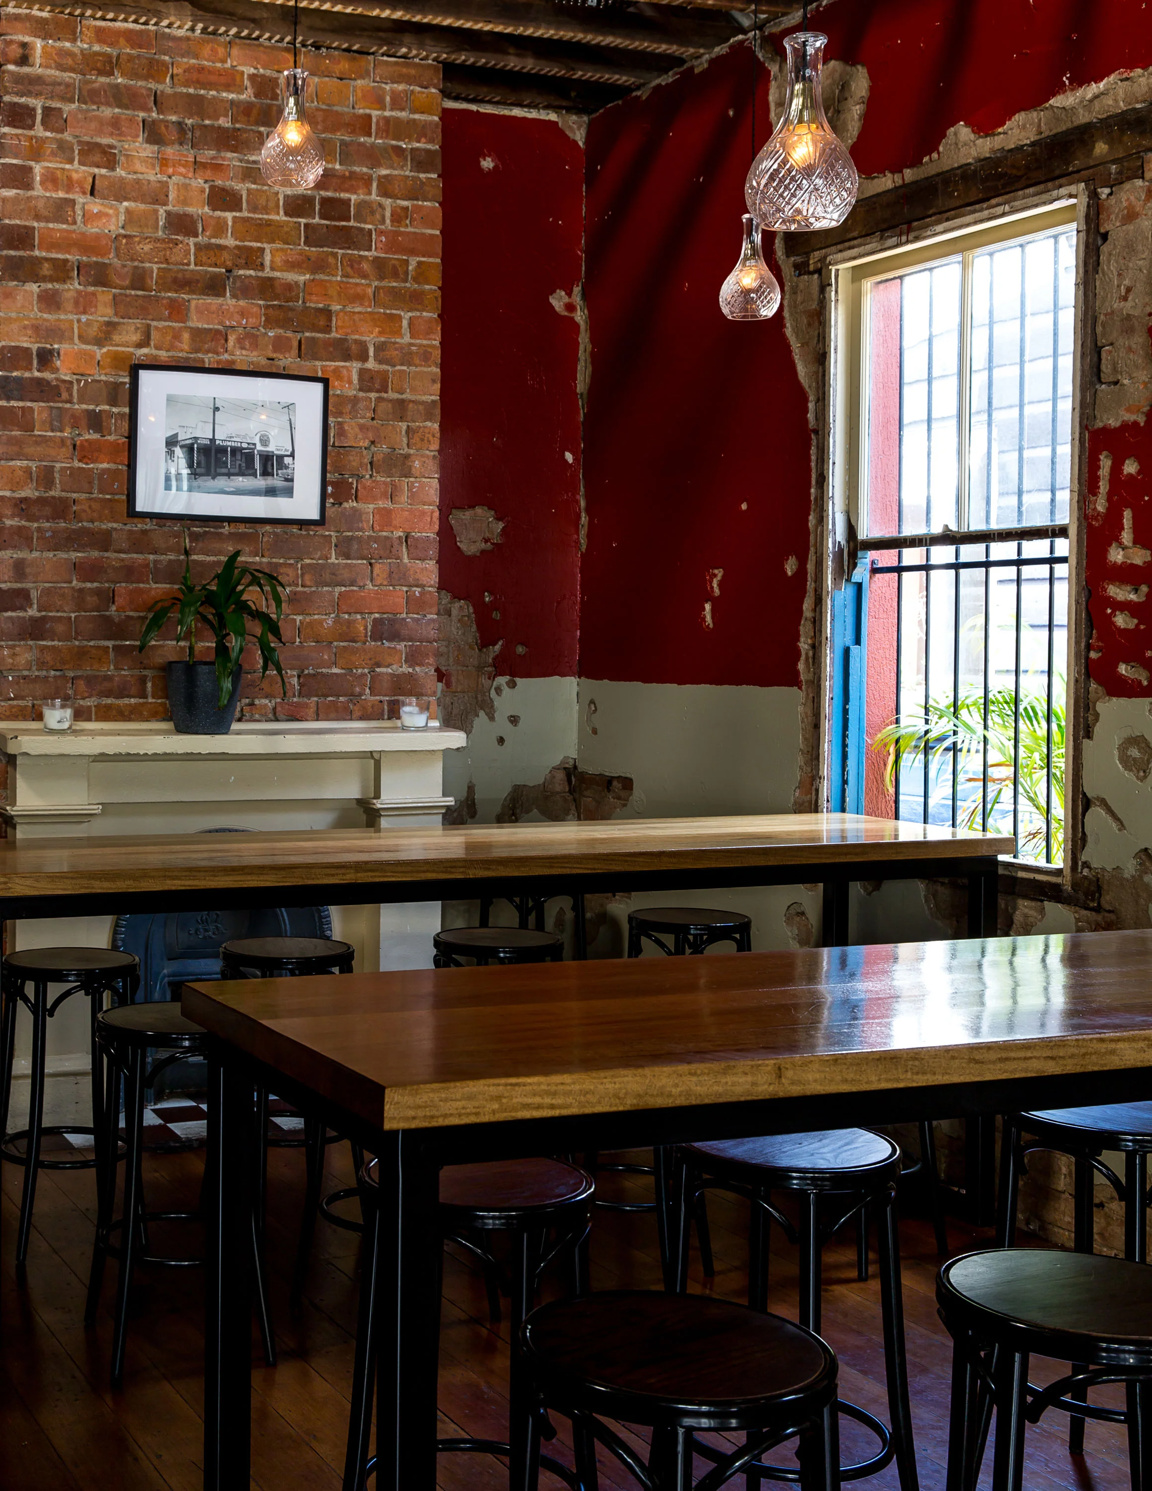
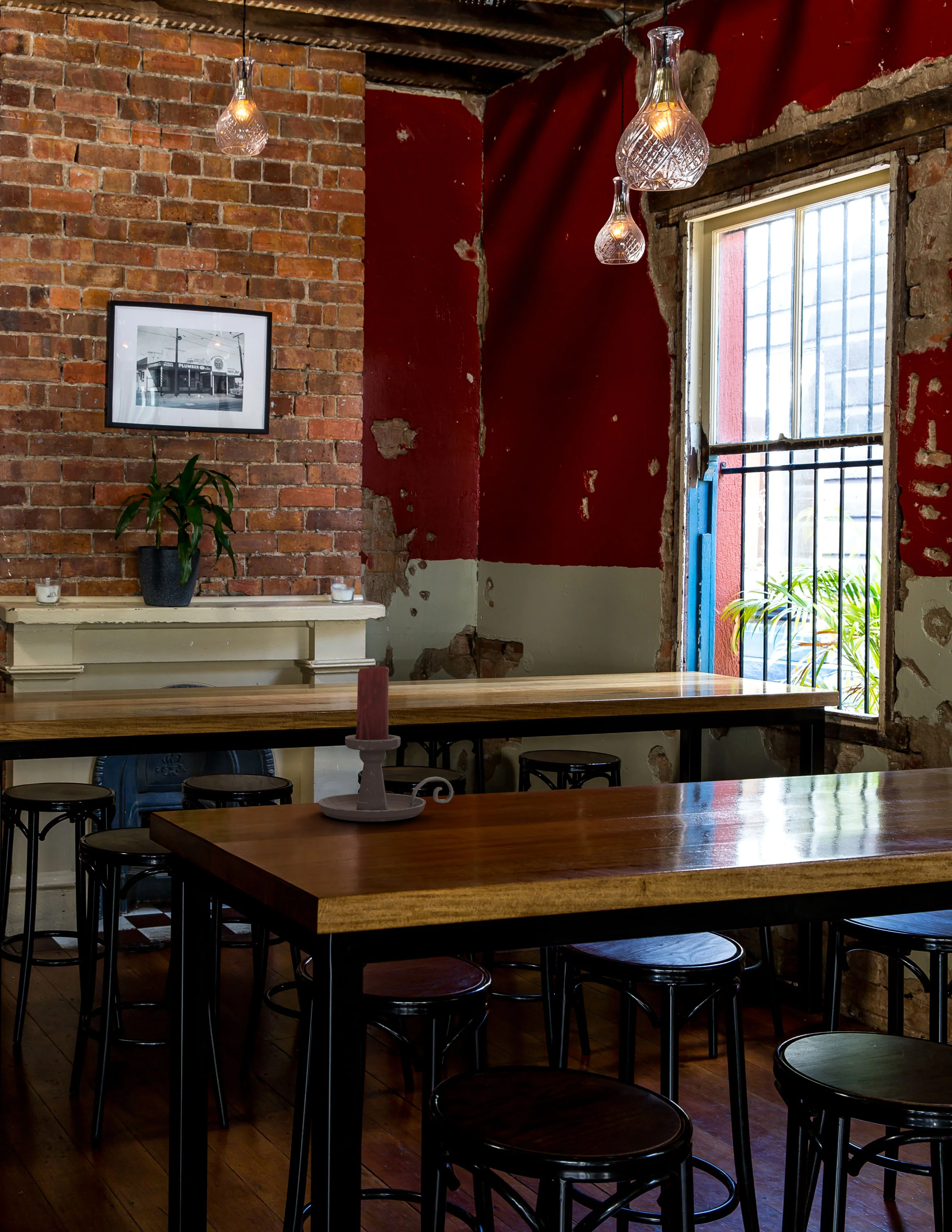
+ candle holder [317,664,454,822]
